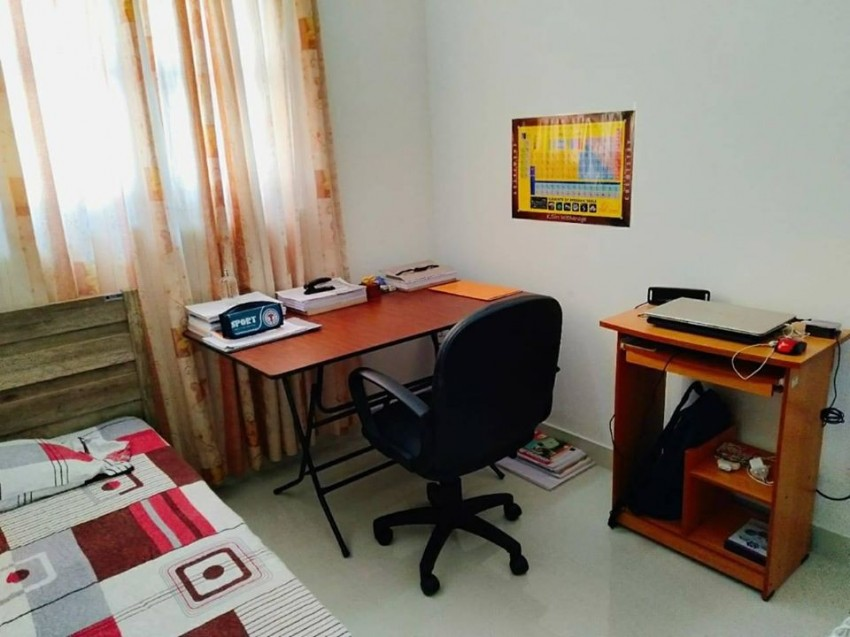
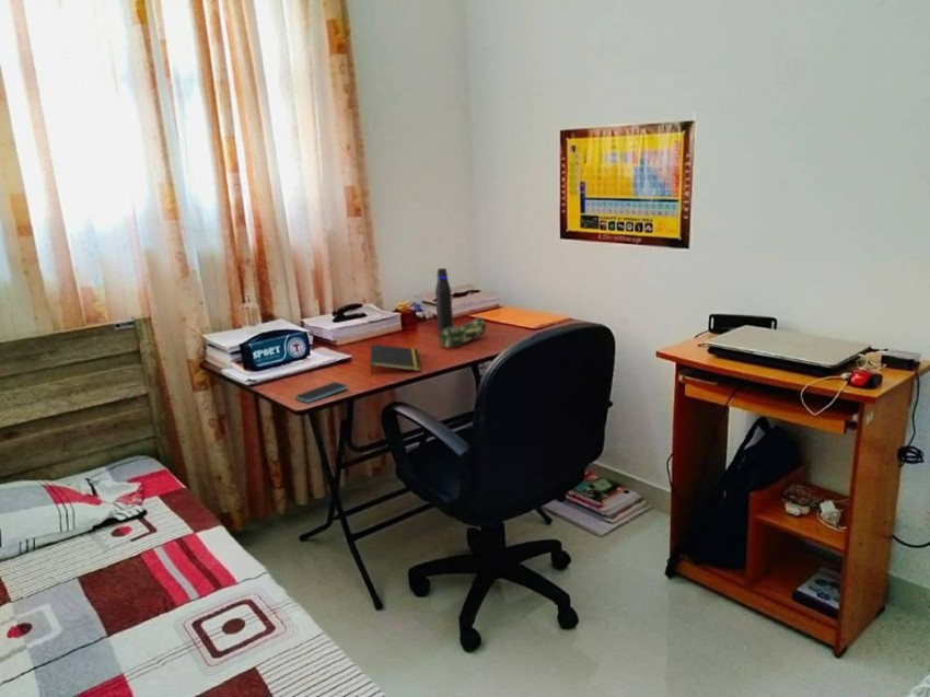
+ smartphone [294,381,349,404]
+ notepad [369,342,422,376]
+ pencil case [438,316,487,349]
+ water bottle [434,267,454,333]
